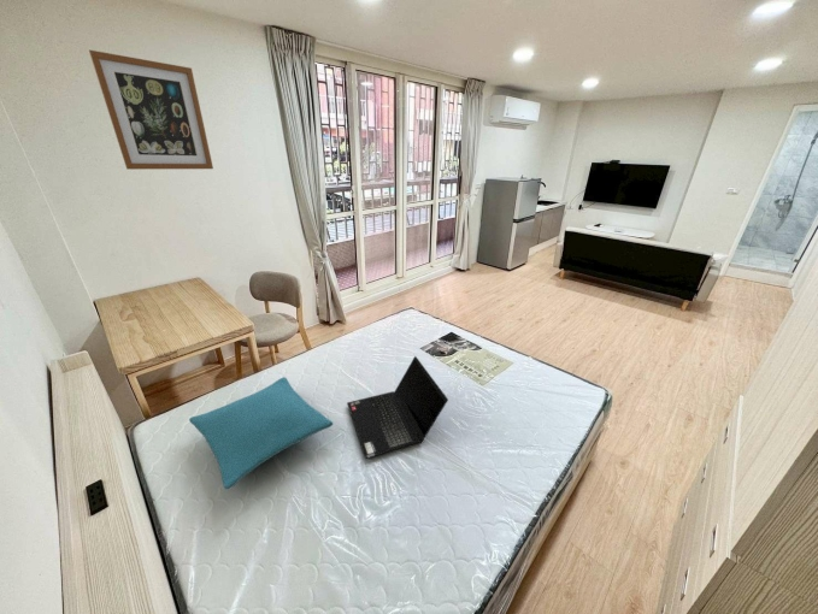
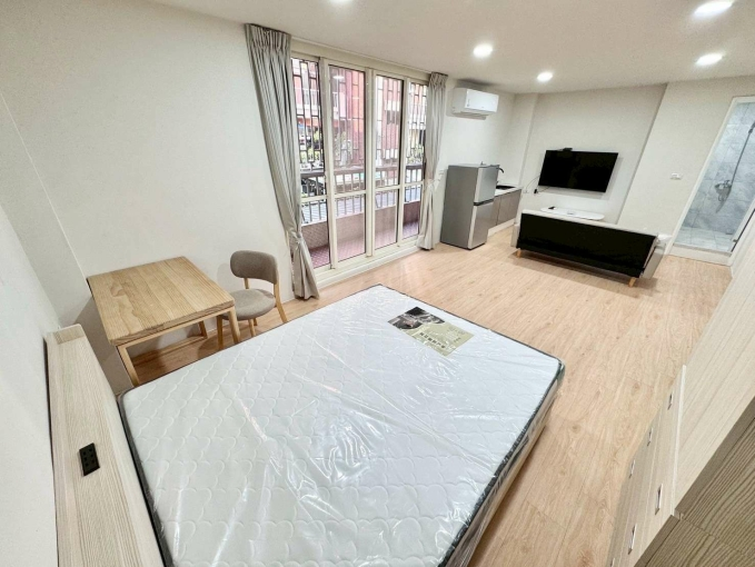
- wall art [88,49,214,171]
- laptop computer [346,355,449,460]
- pillow [188,376,334,490]
